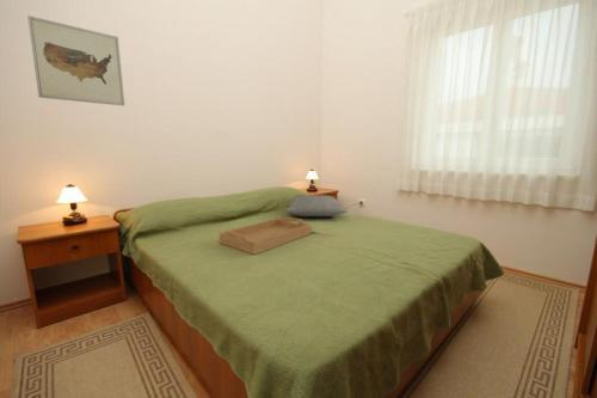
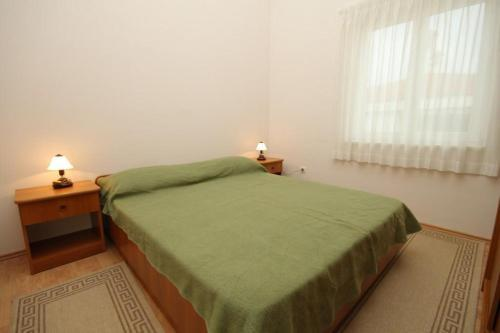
- serving tray [219,216,313,256]
- pillow [284,194,349,218]
- wall art [26,14,125,108]
